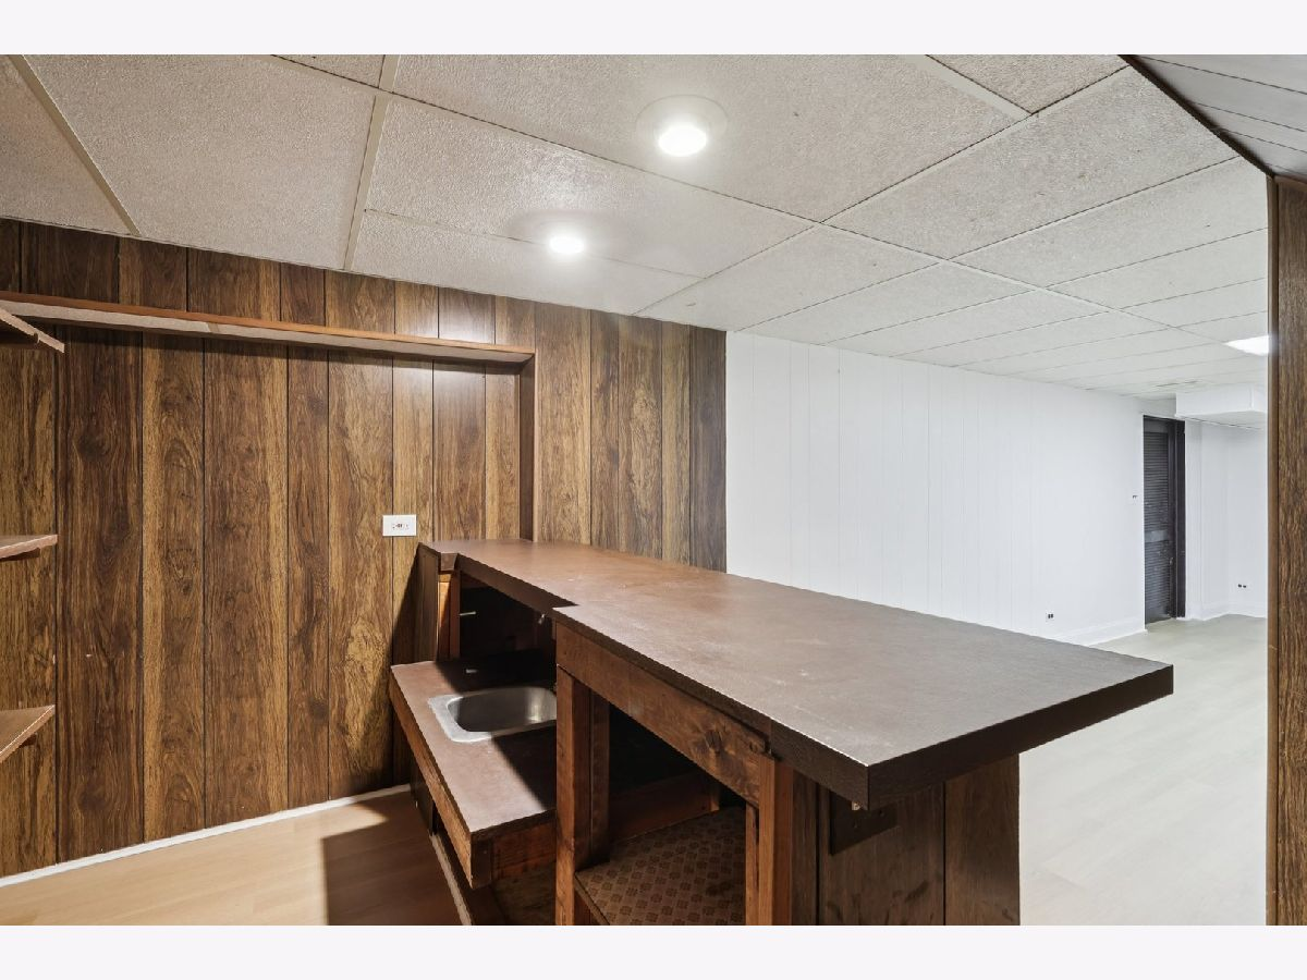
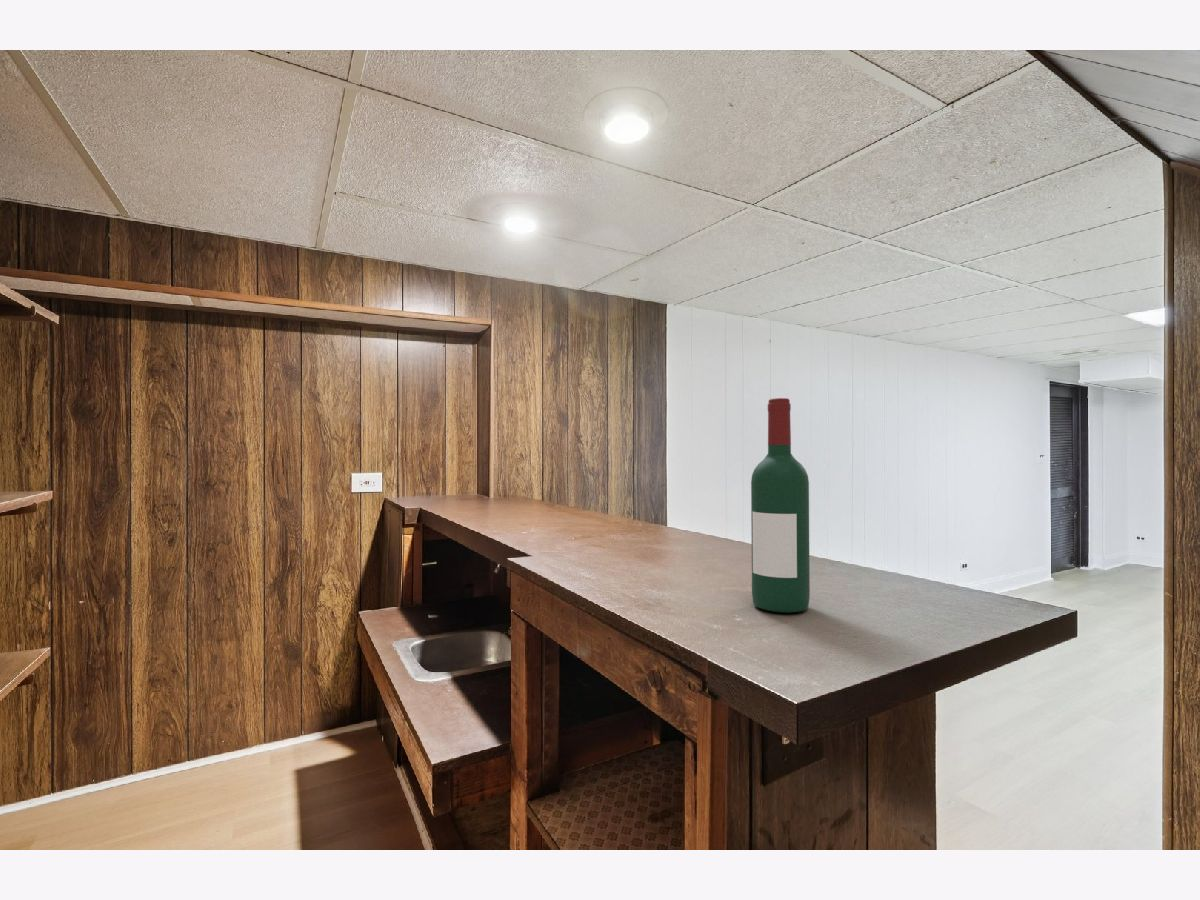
+ wine bottle [750,397,811,613]
